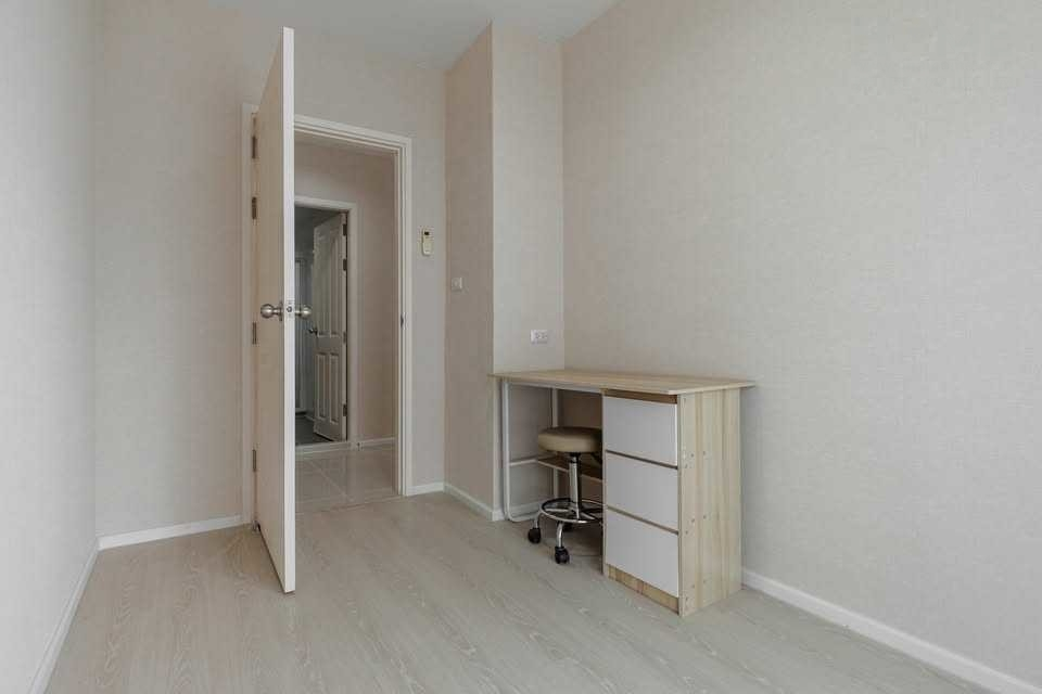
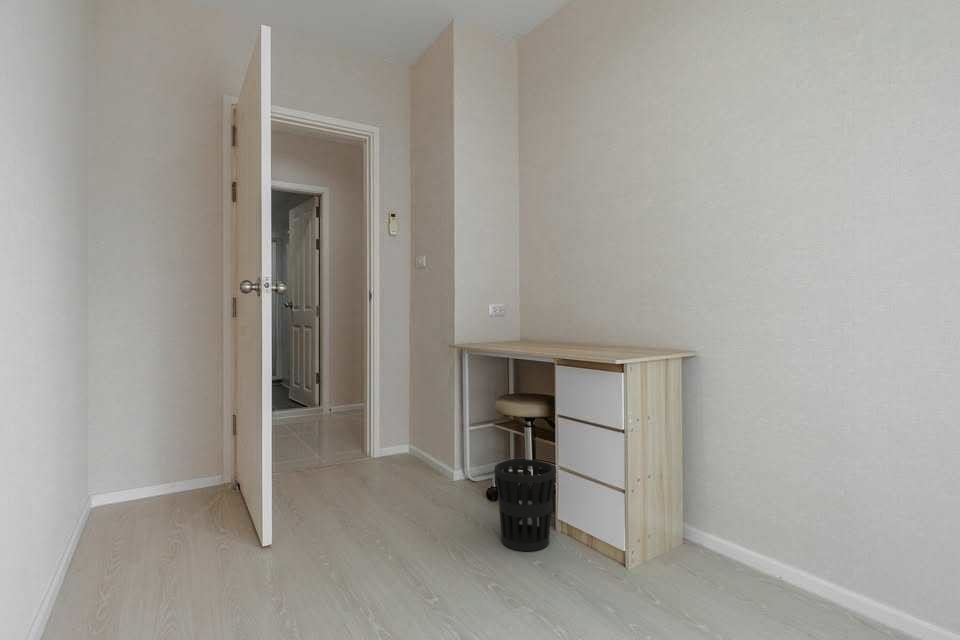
+ wastebasket [493,458,557,552]
